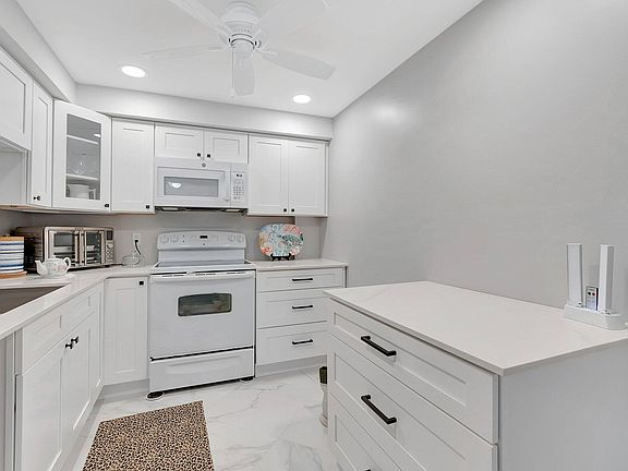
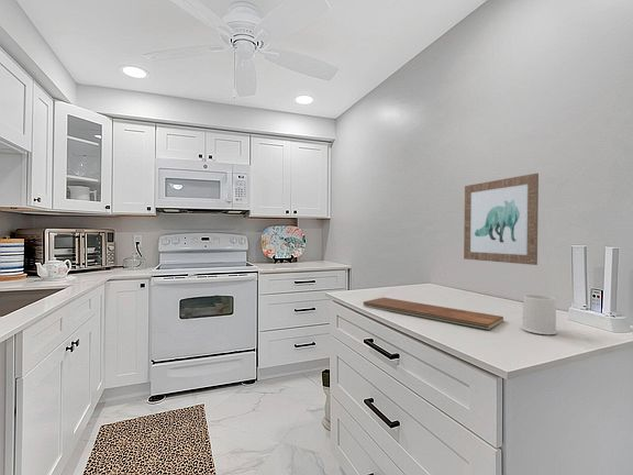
+ chopping board [362,297,504,331]
+ mug [521,294,557,335]
+ wall art [463,173,540,266]
